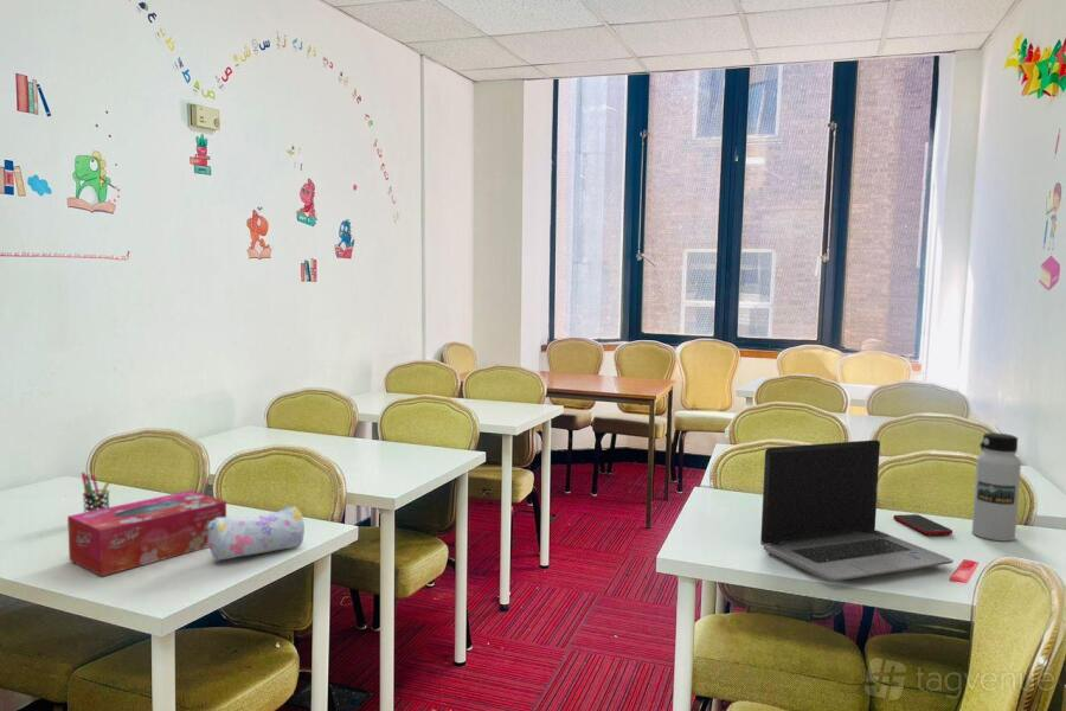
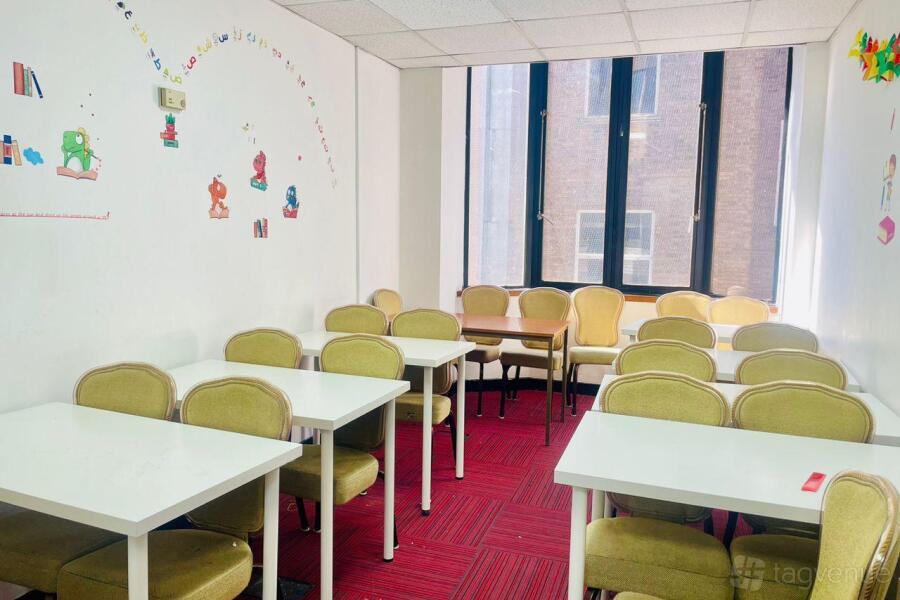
- water bottle [971,431,1022,542]
- laptop computer [759,438,955,583]
- pen holder [81,472,113,513]
- tissue box [66,489,227,577]
- cell phone [892,513,953,536]
- pencil case [207,505,306,562]
